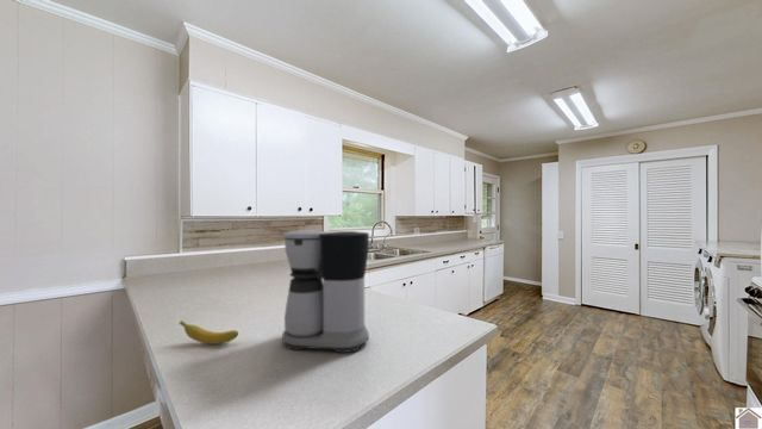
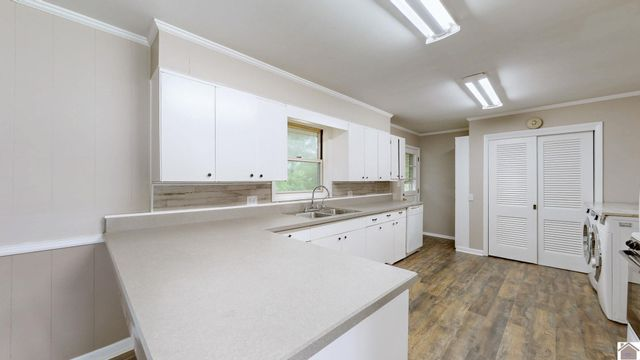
- banana [179,319,239,346]
- coffee maker [281,229,370,354]
